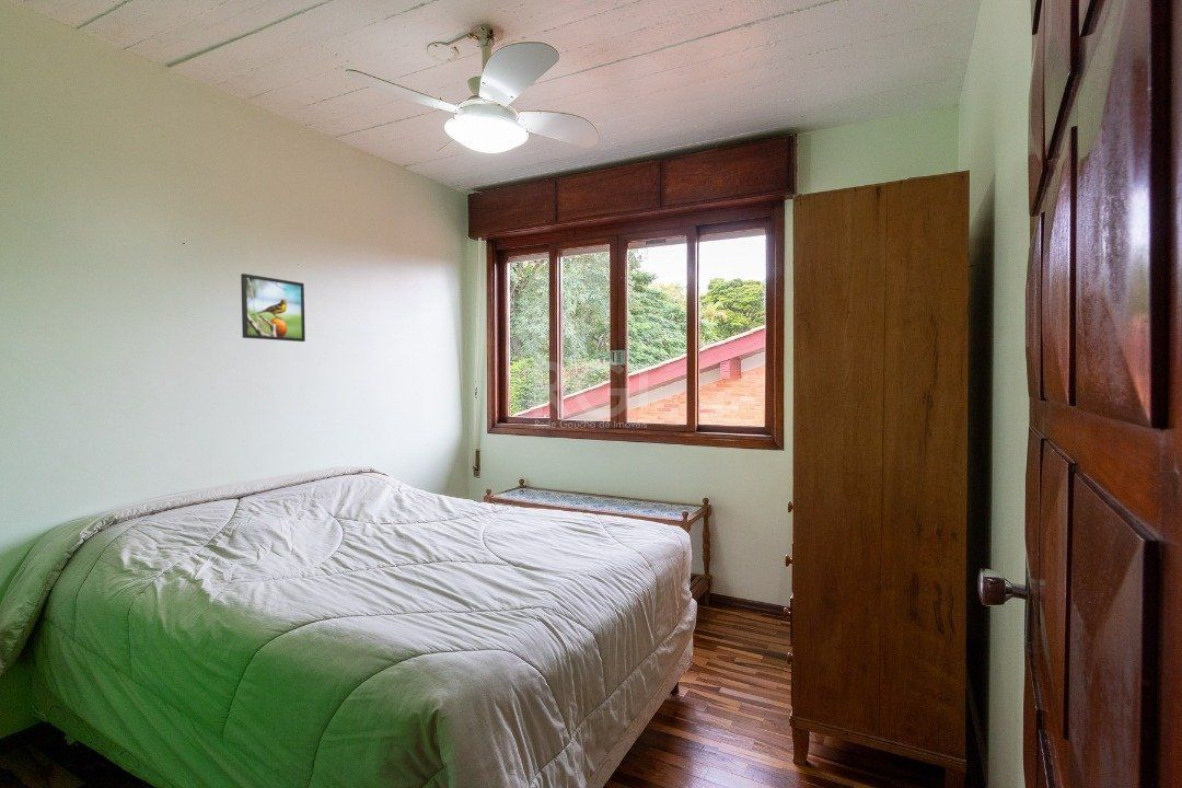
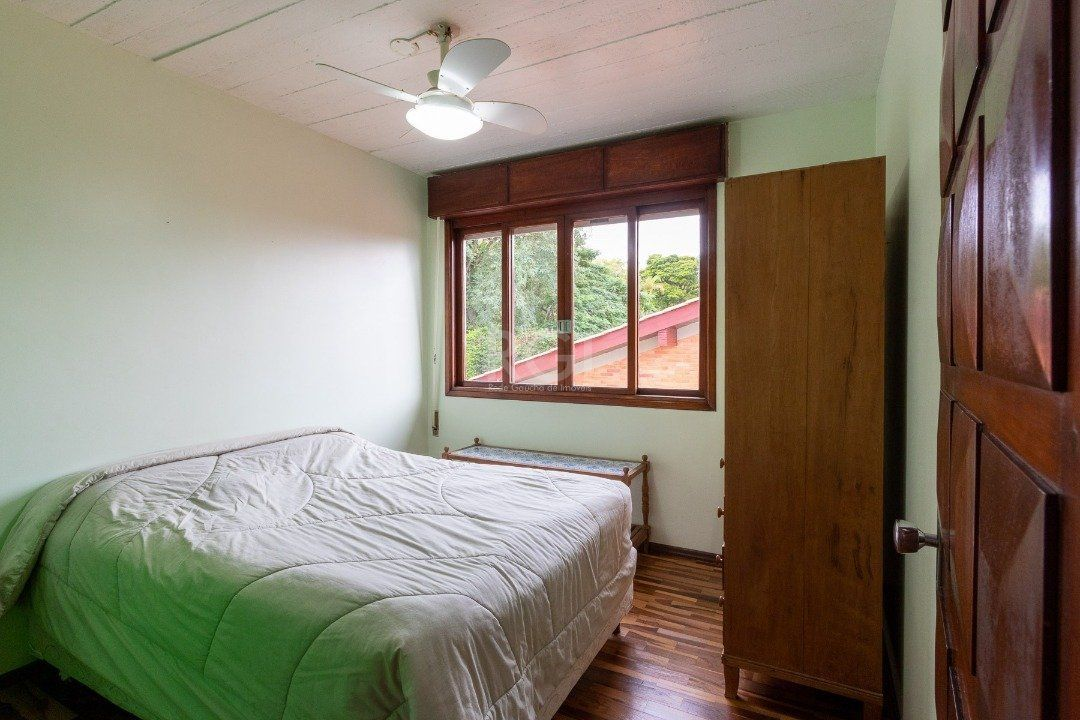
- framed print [240,273,306,343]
